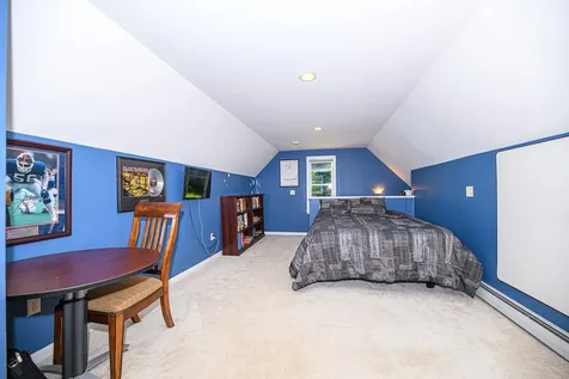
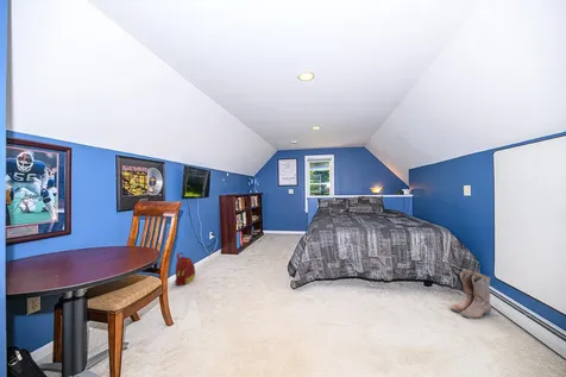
+ backpack [174,251,196,287]
+ boots [449,268,492,320]
